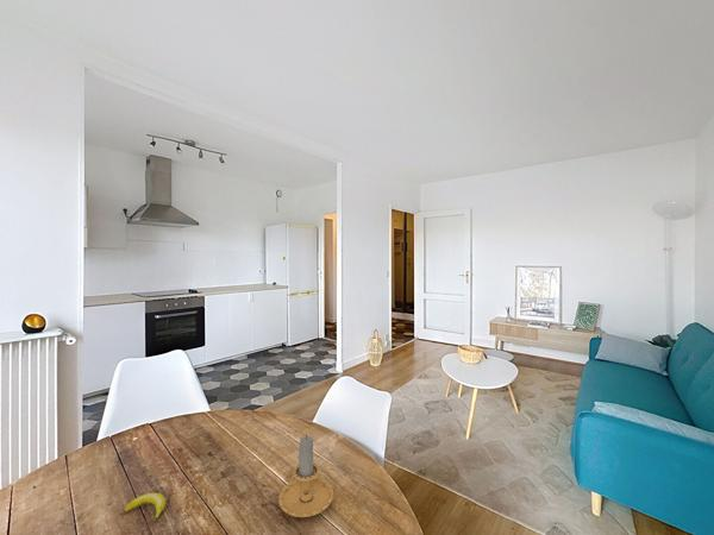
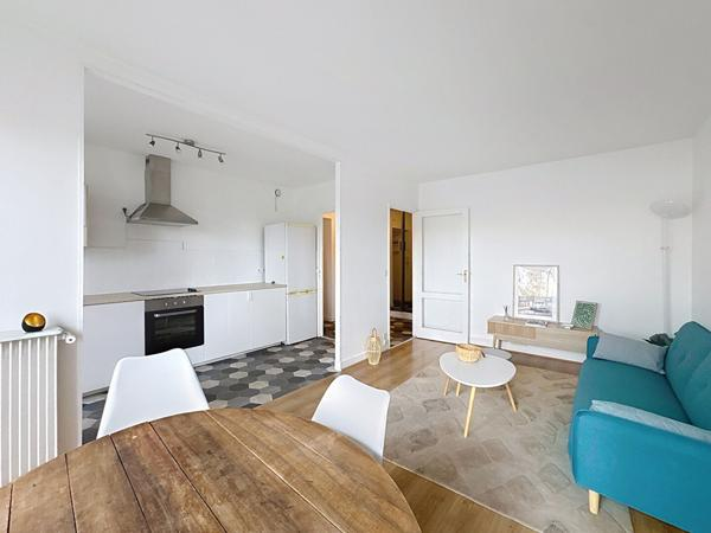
- candle [277,433,334,518]
- banana [123,492,167,522]
